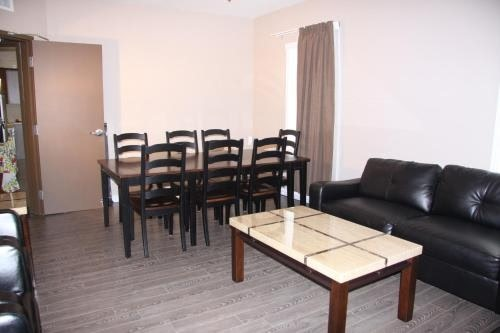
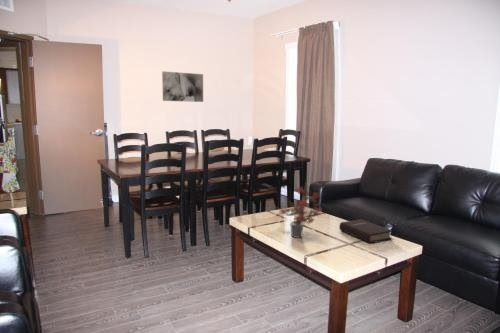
+ wall art [161,70,204,103]
+ potted plant [272,176,322,239]
+ book [338,218,393,244]
